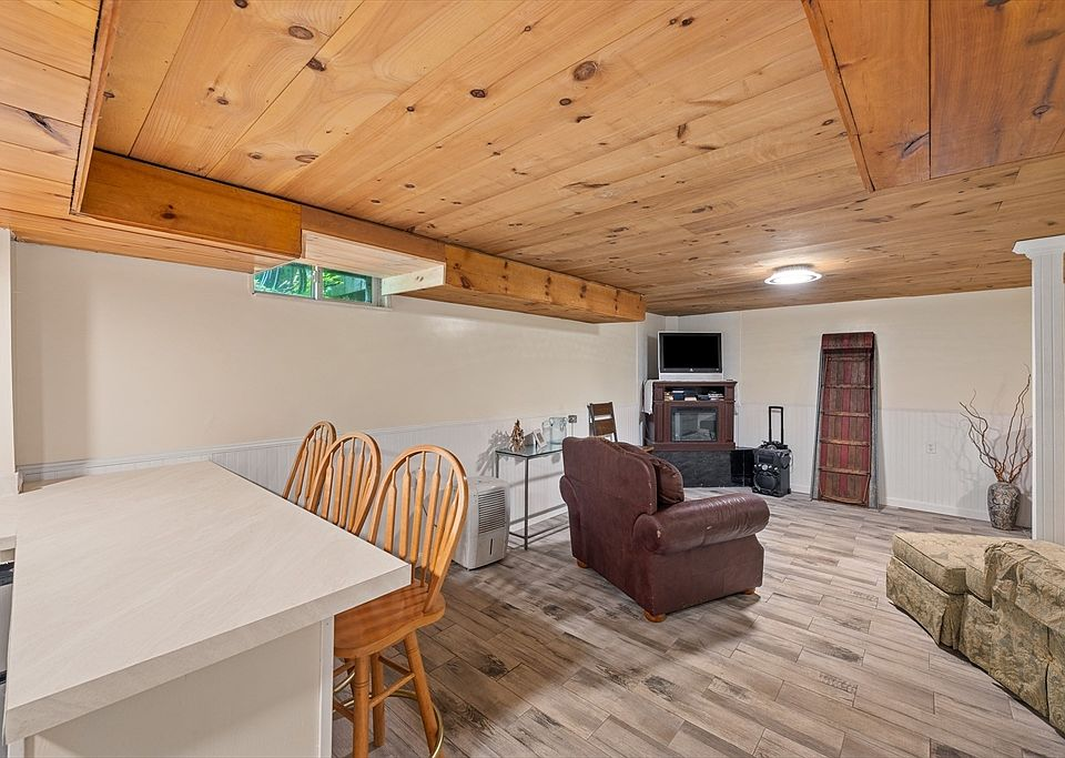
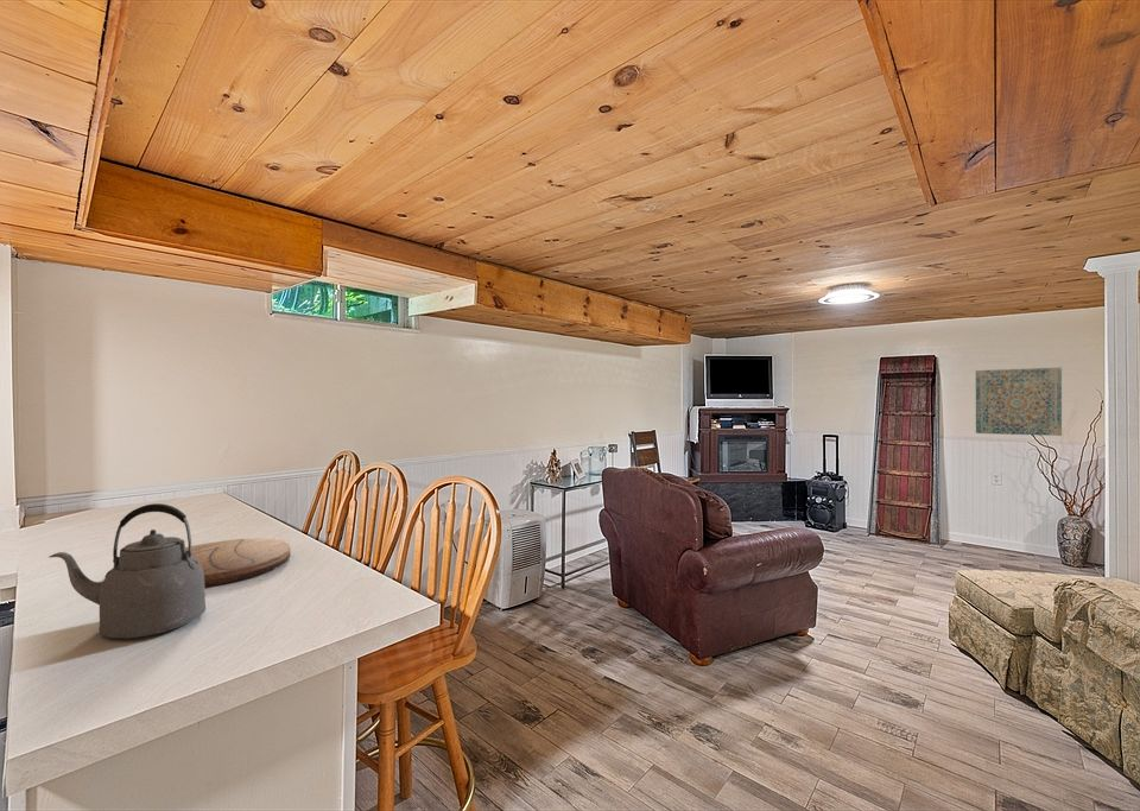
+ cutting board [185,538,291,588]
+ kettle [48,502,207,640]
+ wall art [975,366,1063,437]
